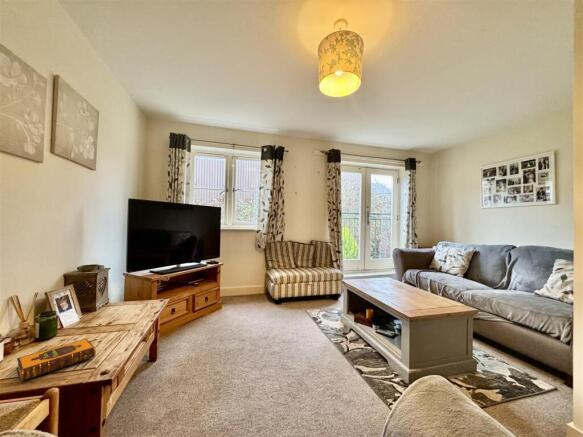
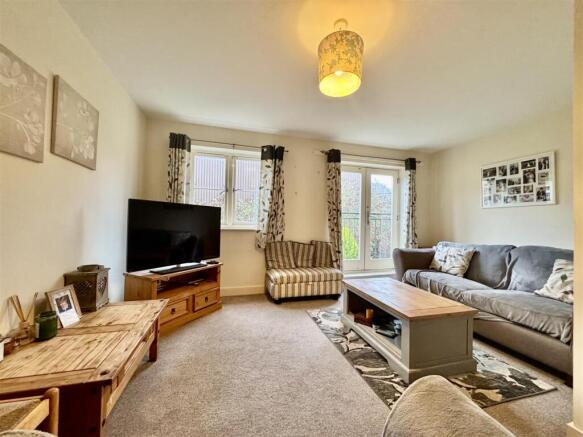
- hardback book [15,338,97,383]
